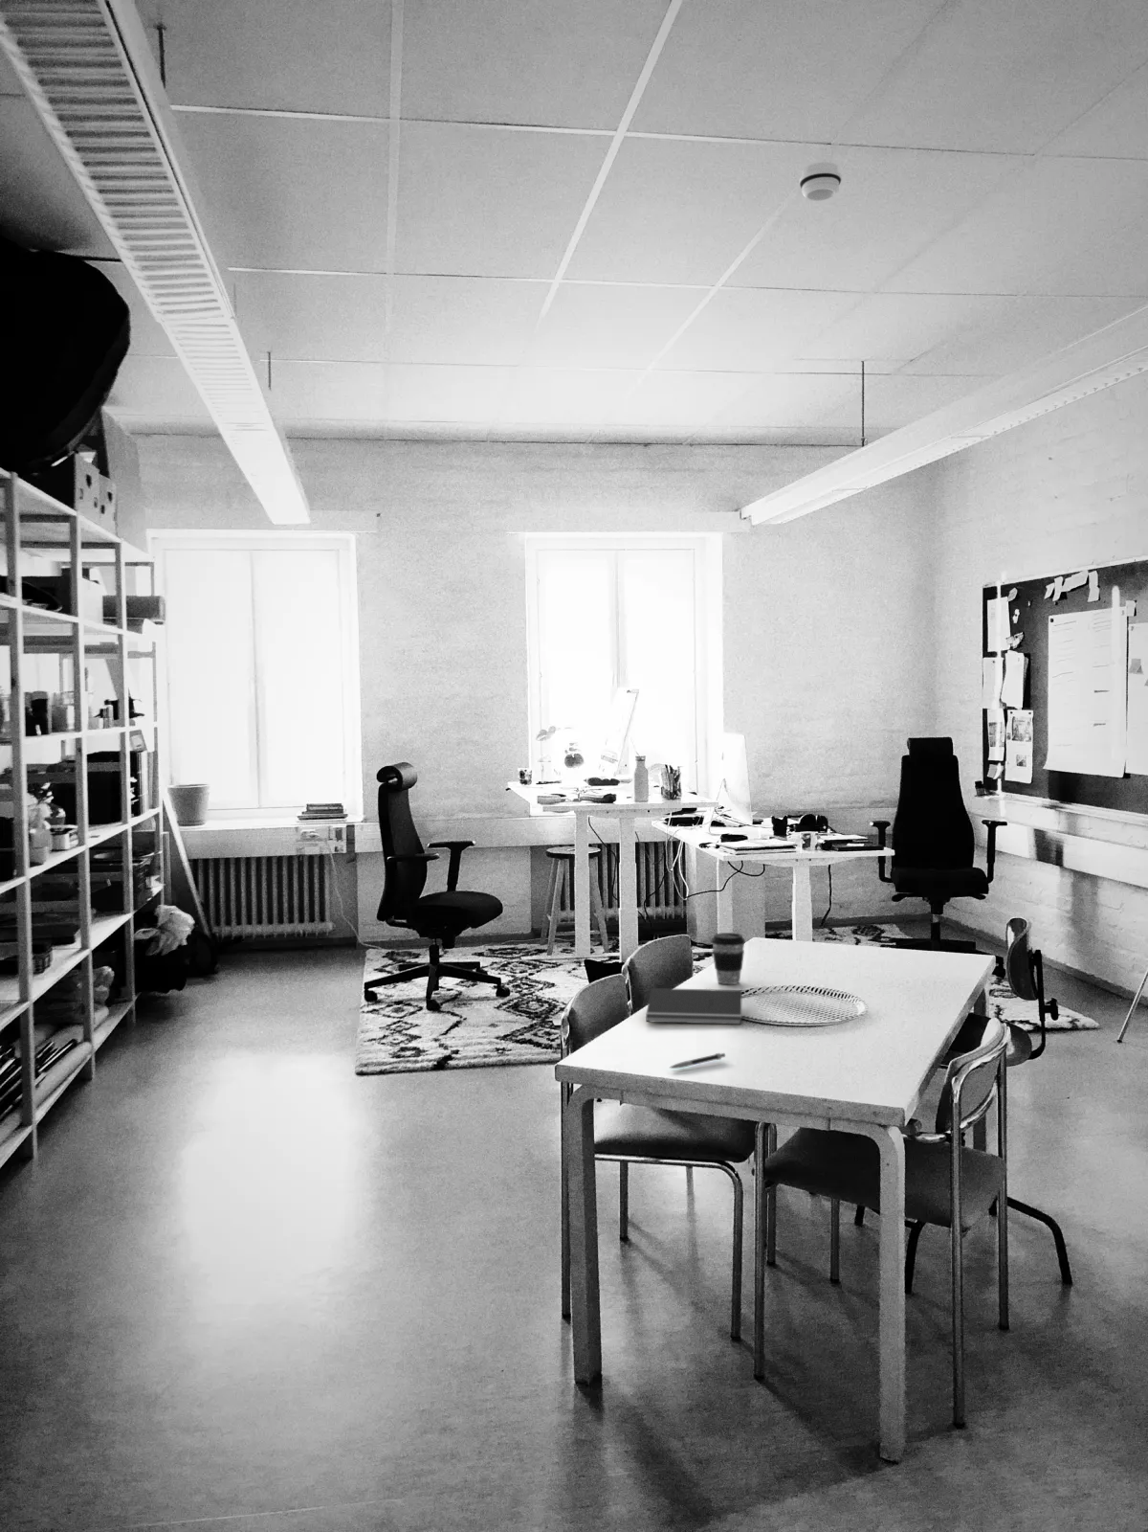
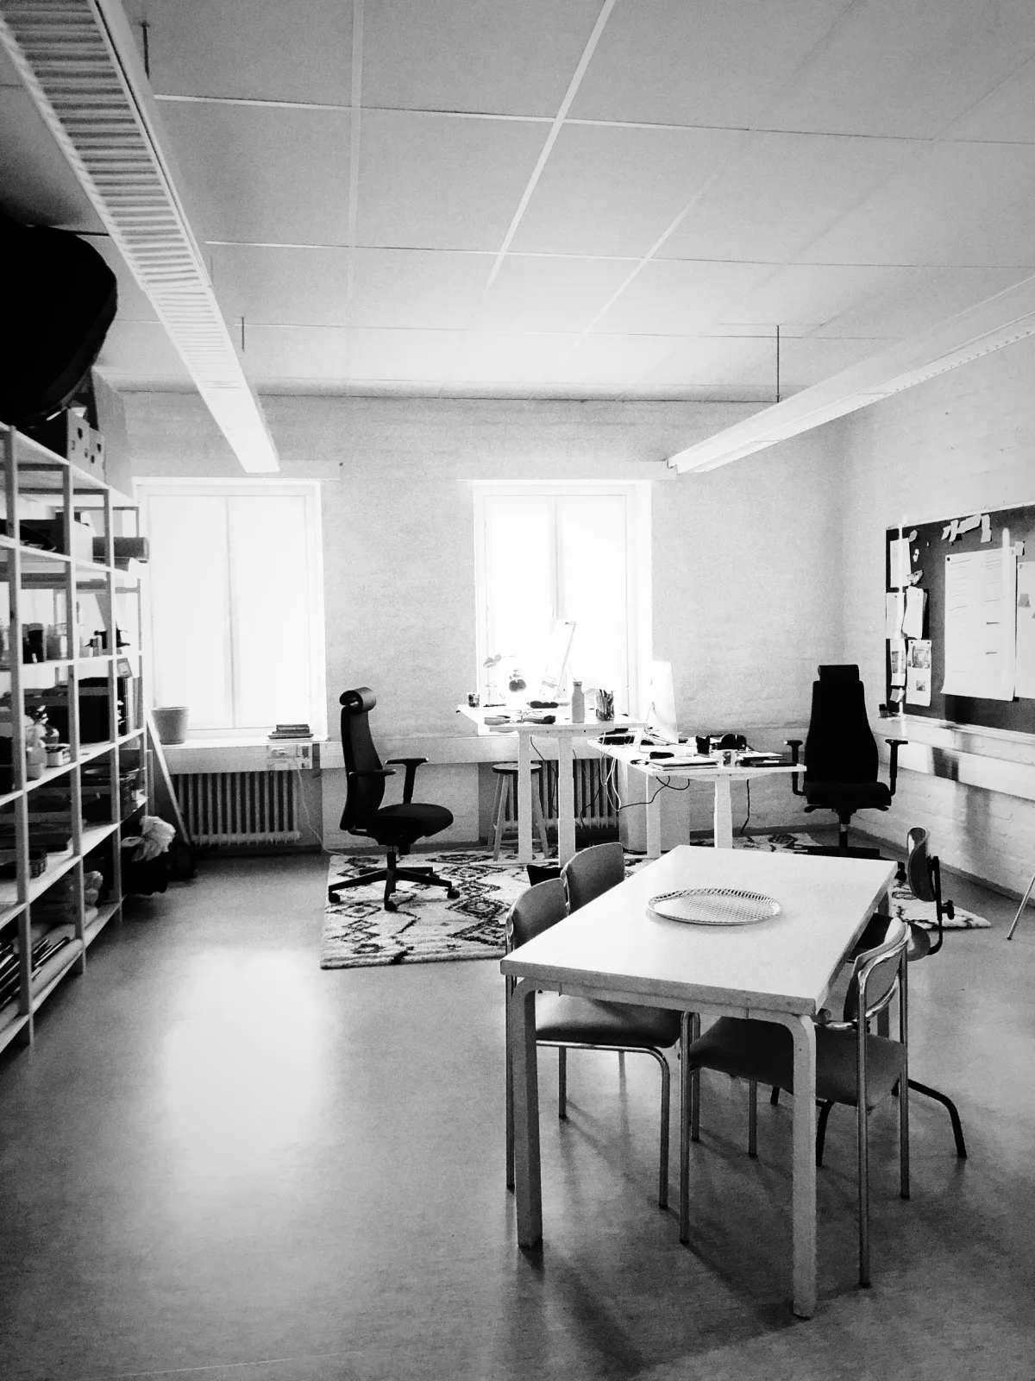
- coffee cup [710,931,746,986]
- notepad [645,987,743,1025]
- pen [669,1052,726,1070]
- smoke detector [798,160,843,201]
